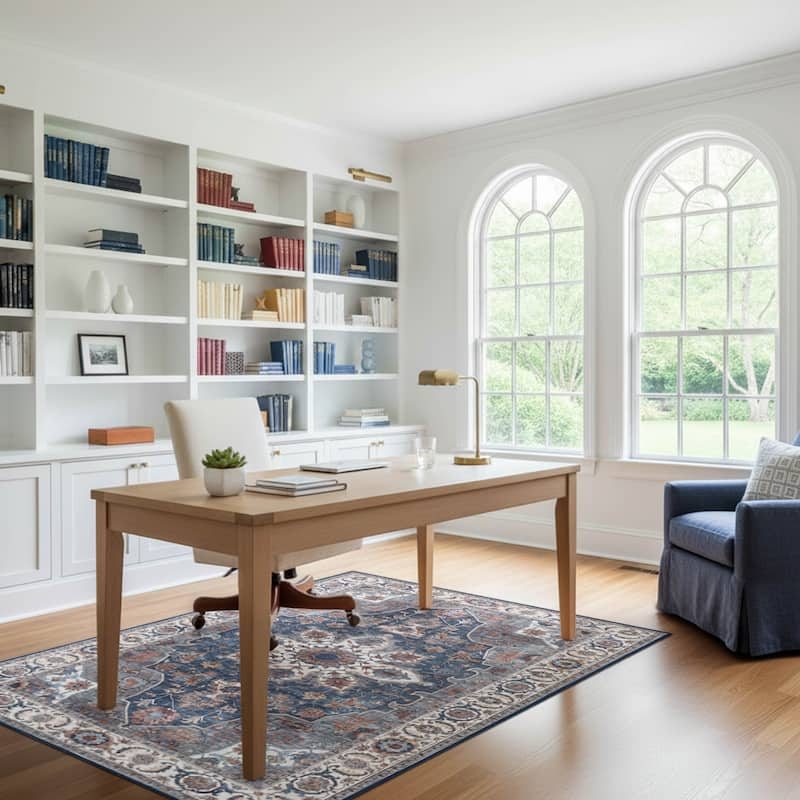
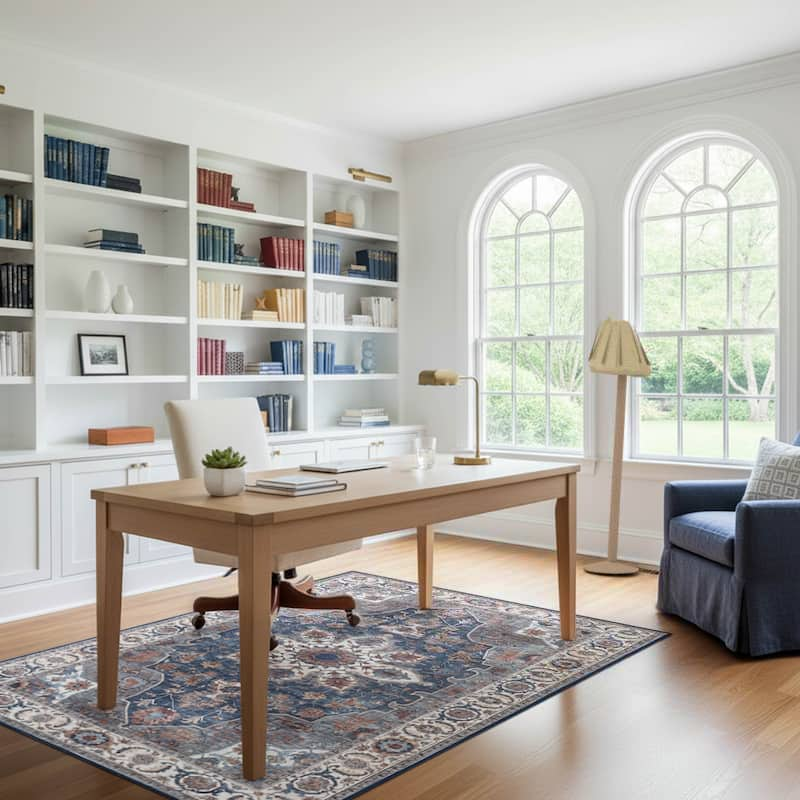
+ floor lamp [583,316,653,575]
